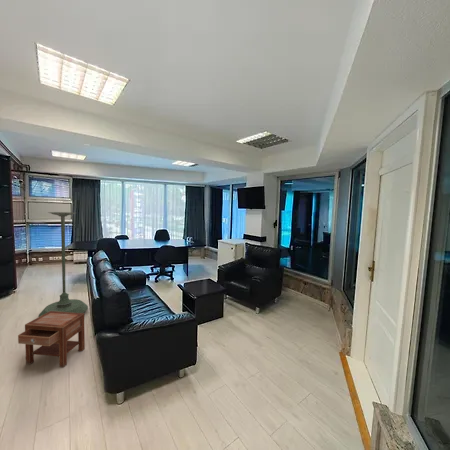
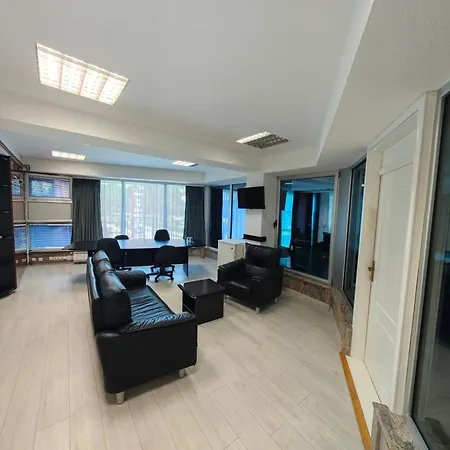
- nightstand [17,311,86,368]
- plant stand [37,211,89,317]
